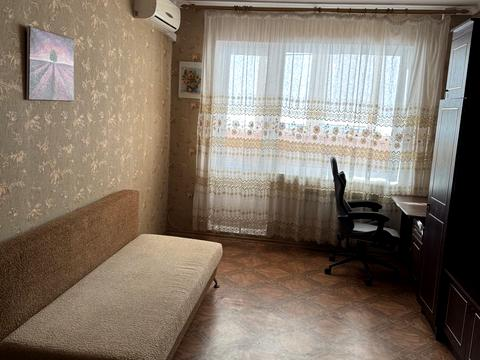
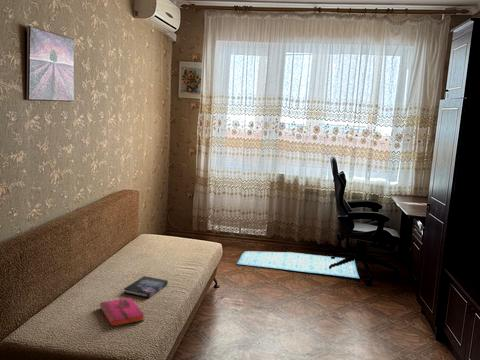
+ book [123,275,169,299]
+ hardback book [99,297,145,328]
+ rug [236,250,360,279]
